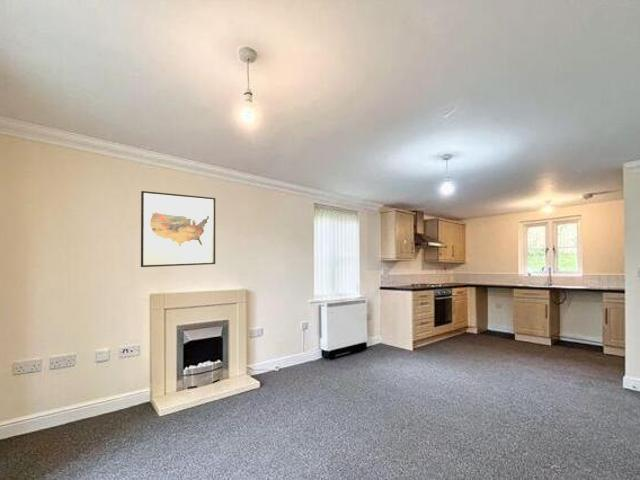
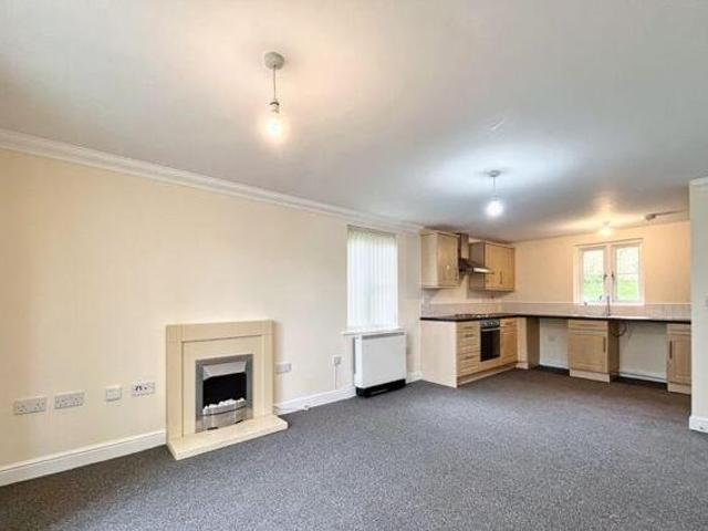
- wall art [140,190,216,268]
